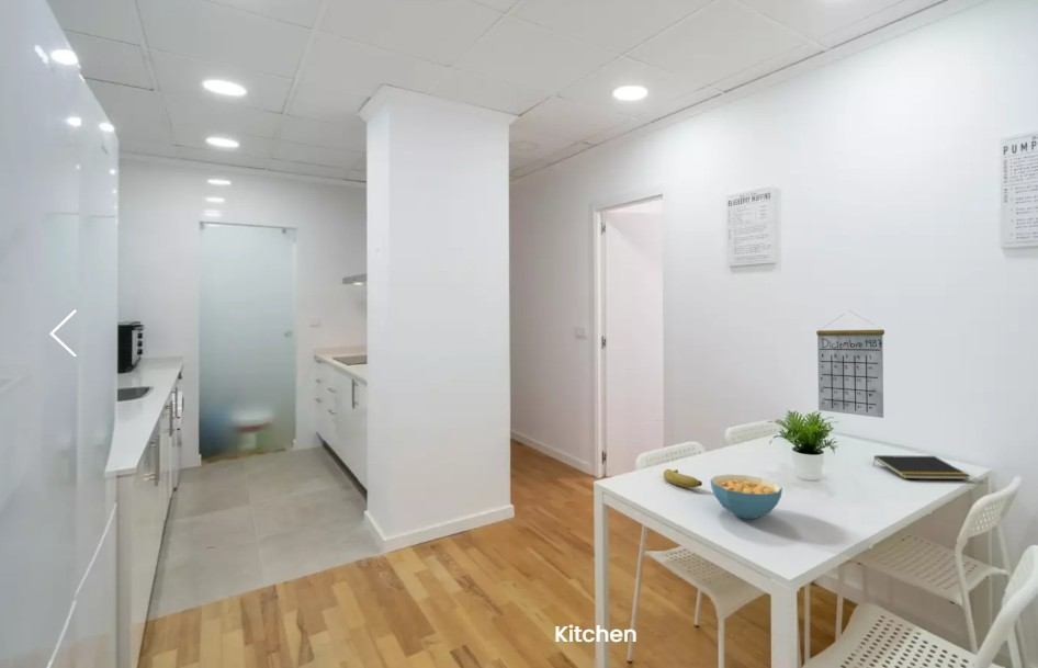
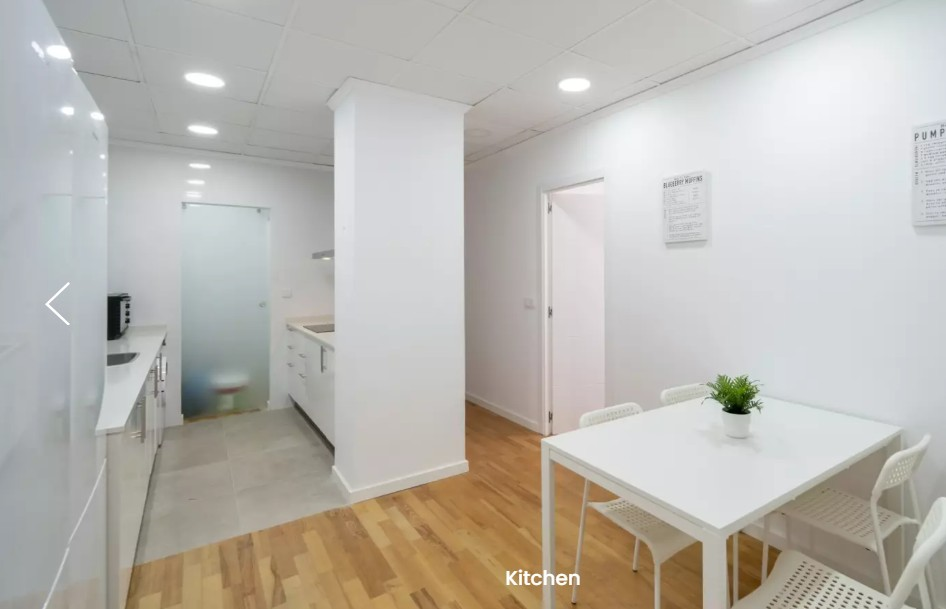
- notepad [872,454,971,480]
- cereal bowl [709,474,783,520]
- calendar [815,310,885,419]
- banana [663,468,703,489]
